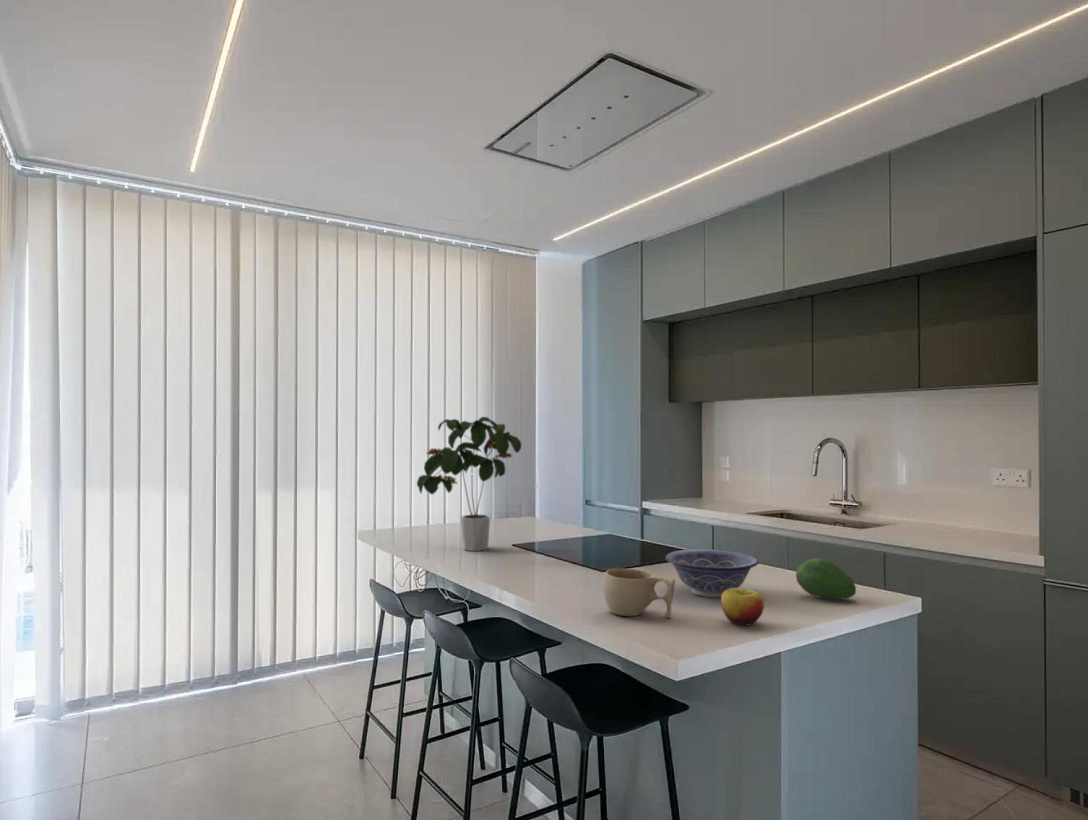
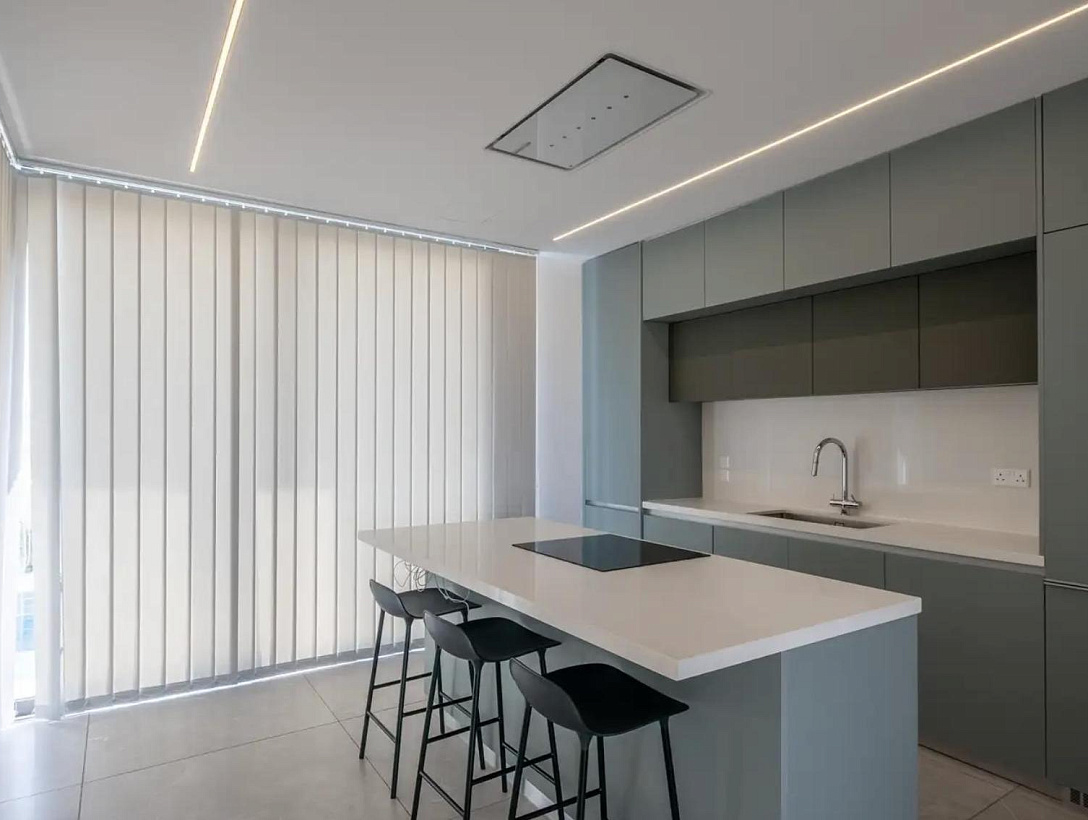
- potted plant [416,416,522,552]
- cup [603,568,676,619]
- fruit [795,557,857,600]
- apple [720,587,765,626]
- decorative bowl [664,548,760,598]
